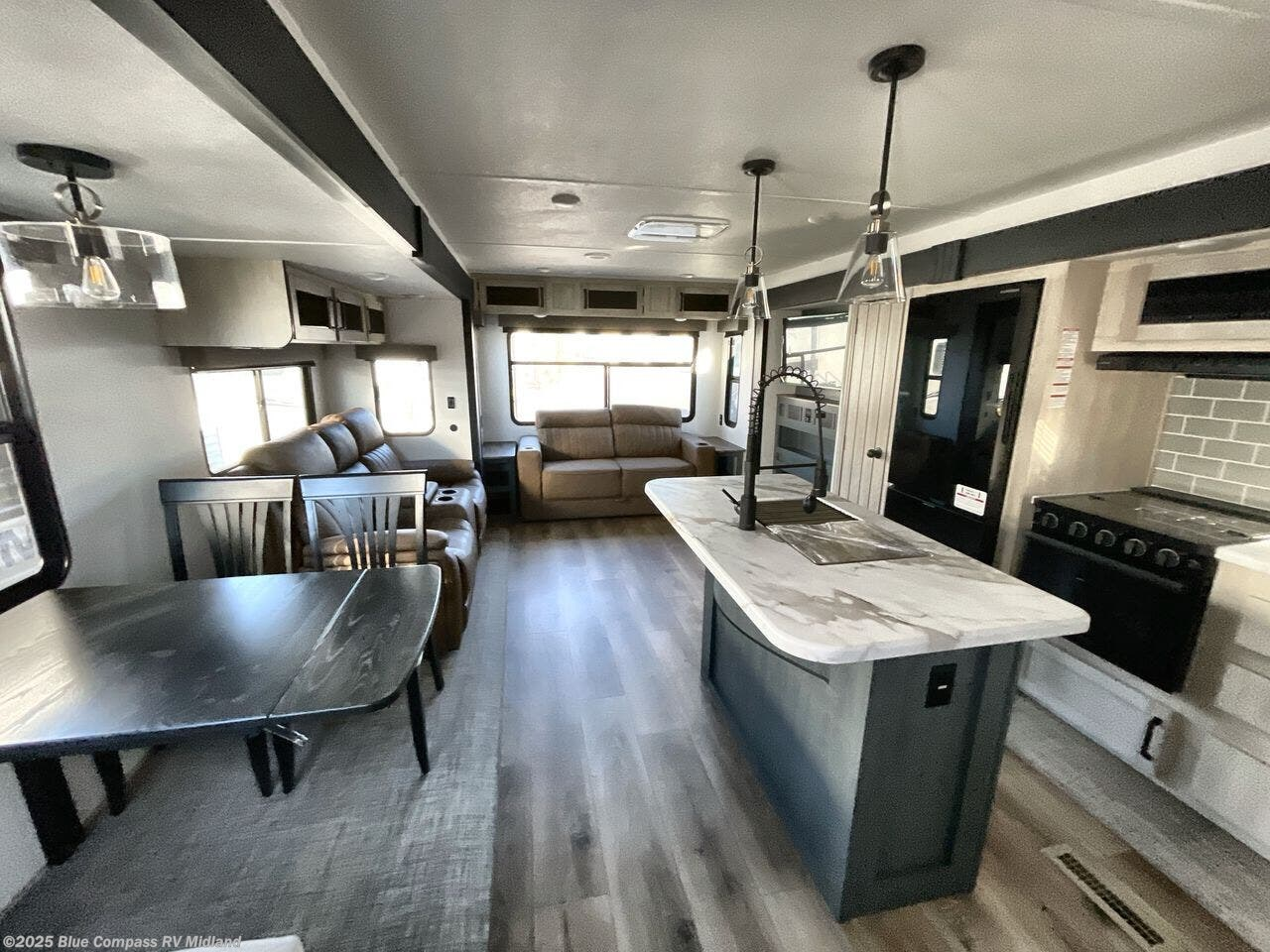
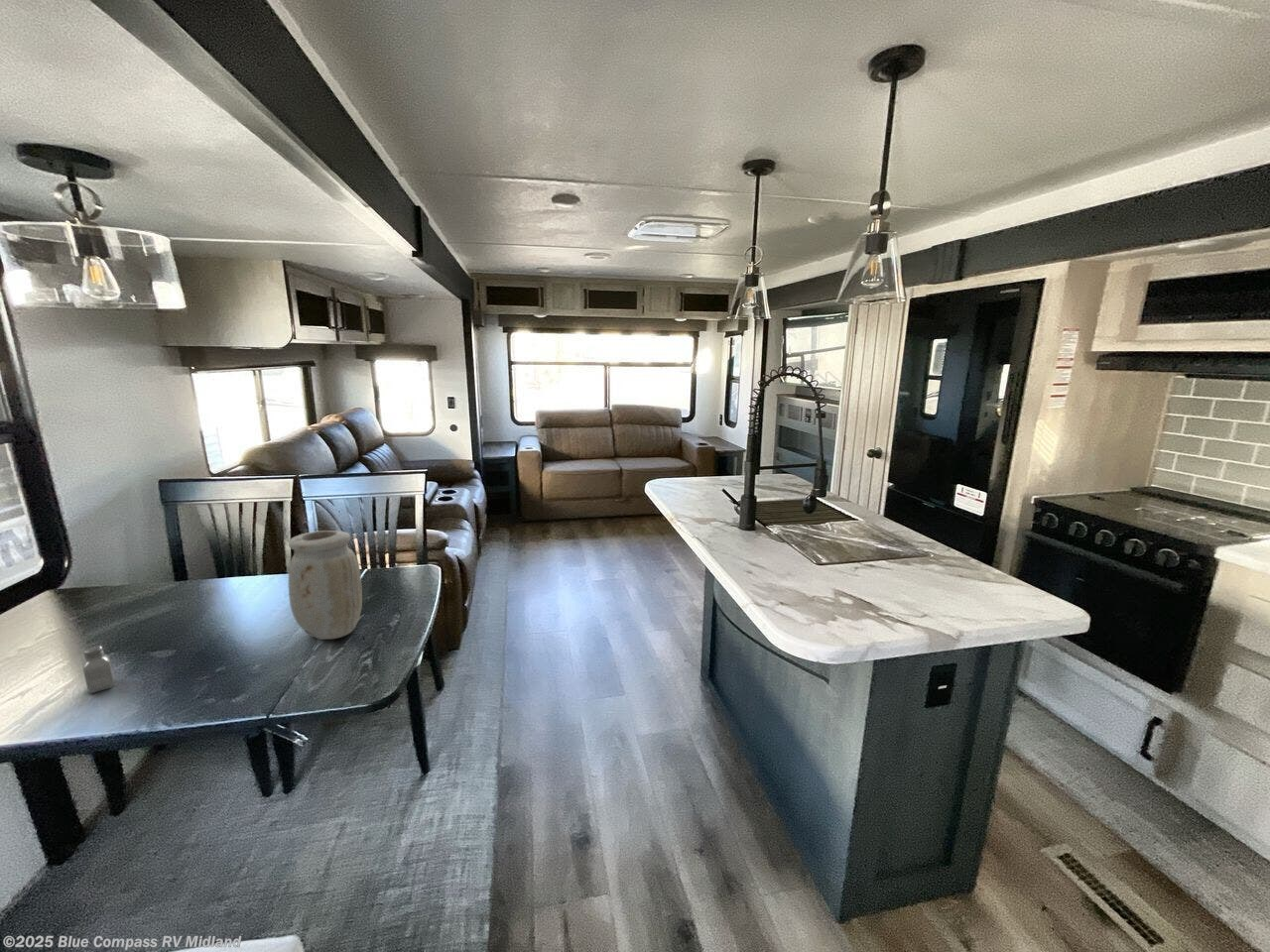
+ vase [288,530,363,641]
+ saltshaker [82,645,116,695]
